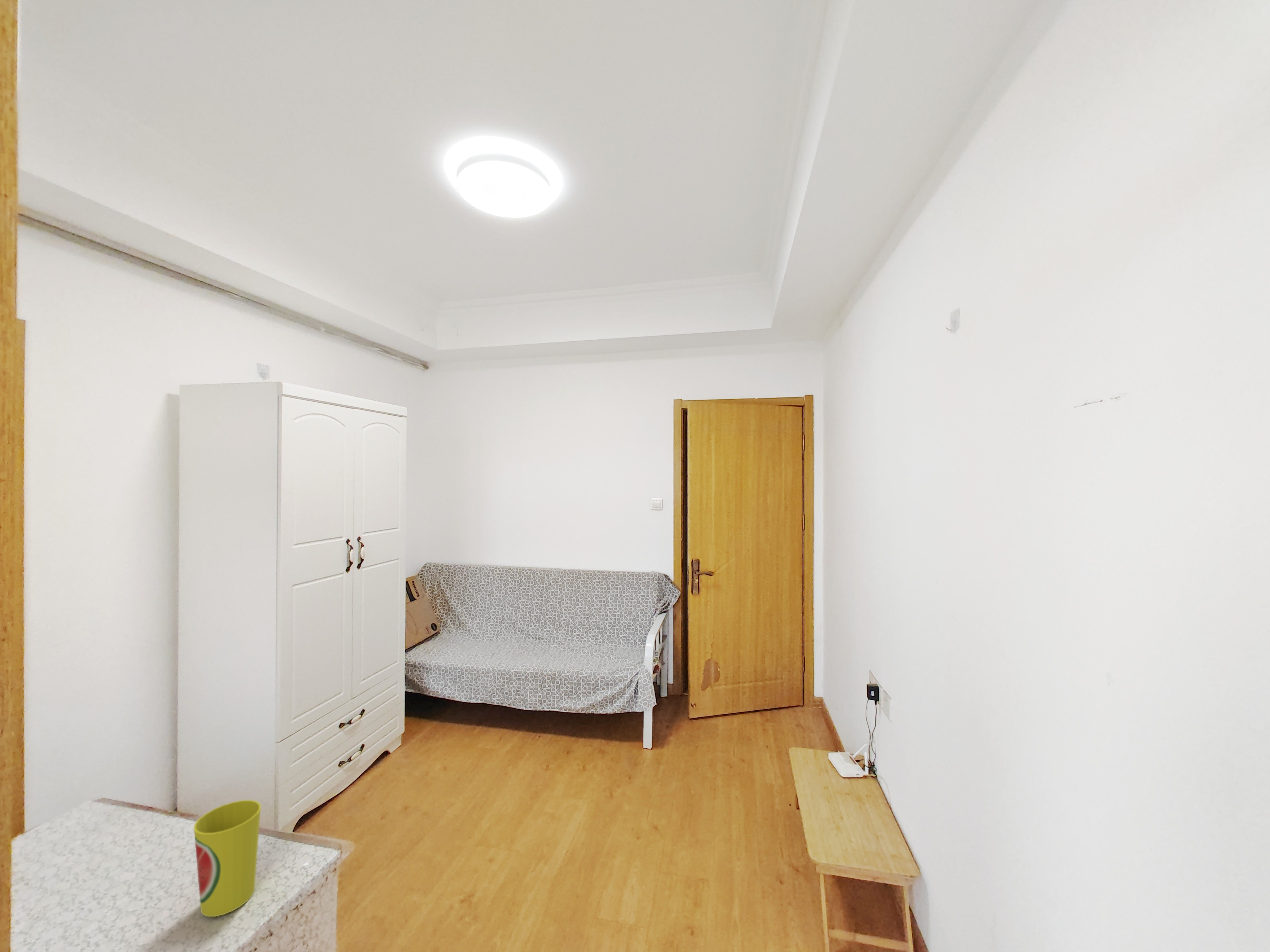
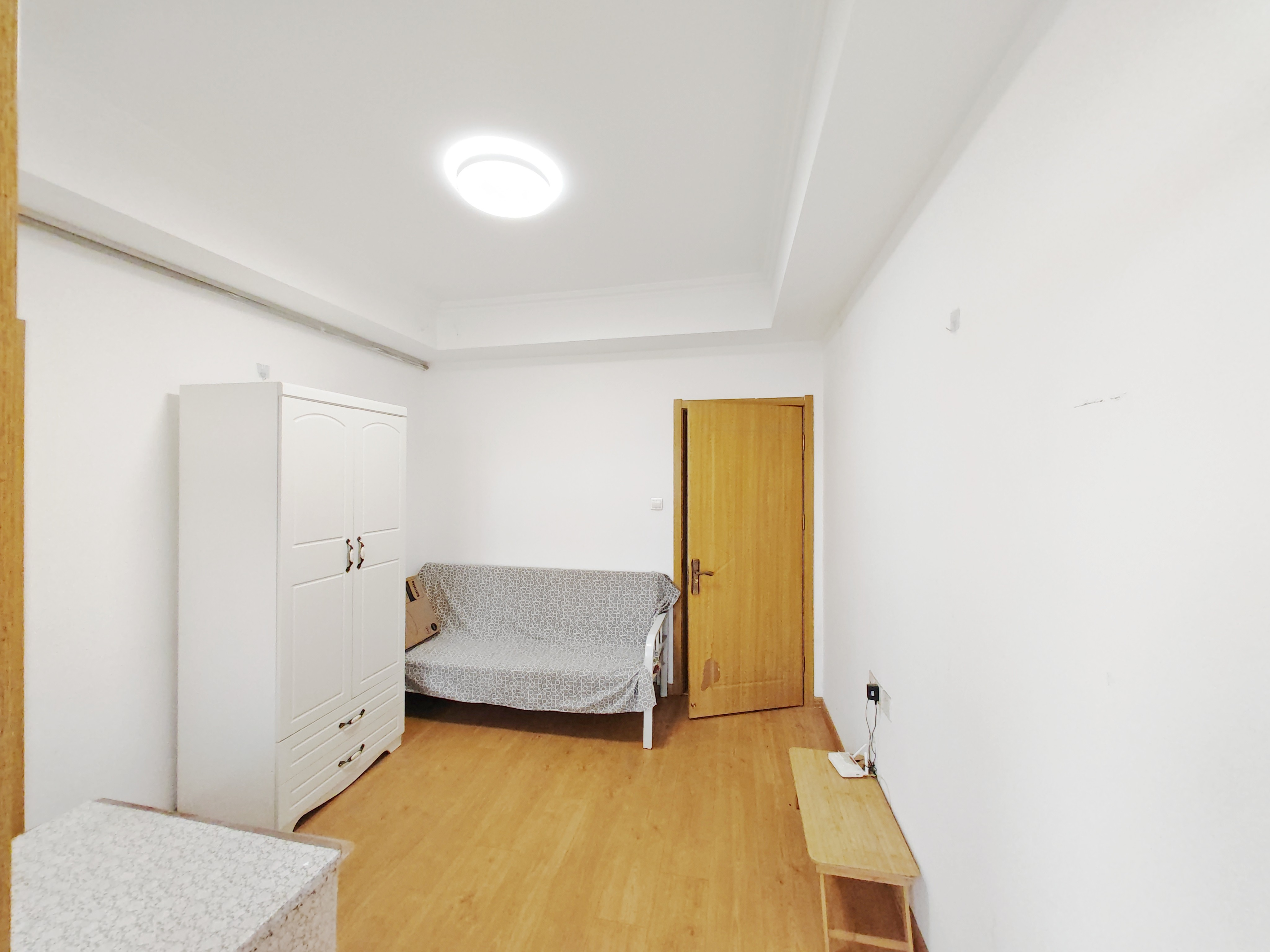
- cup [193,800,261,917]
